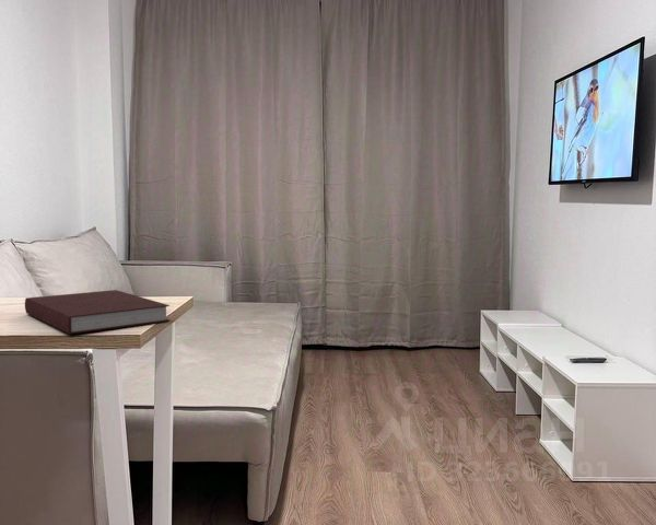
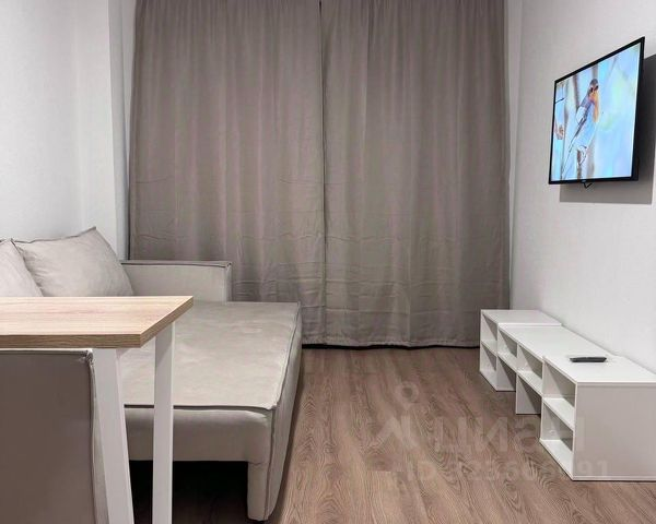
- notebook [24,289,171,335]
